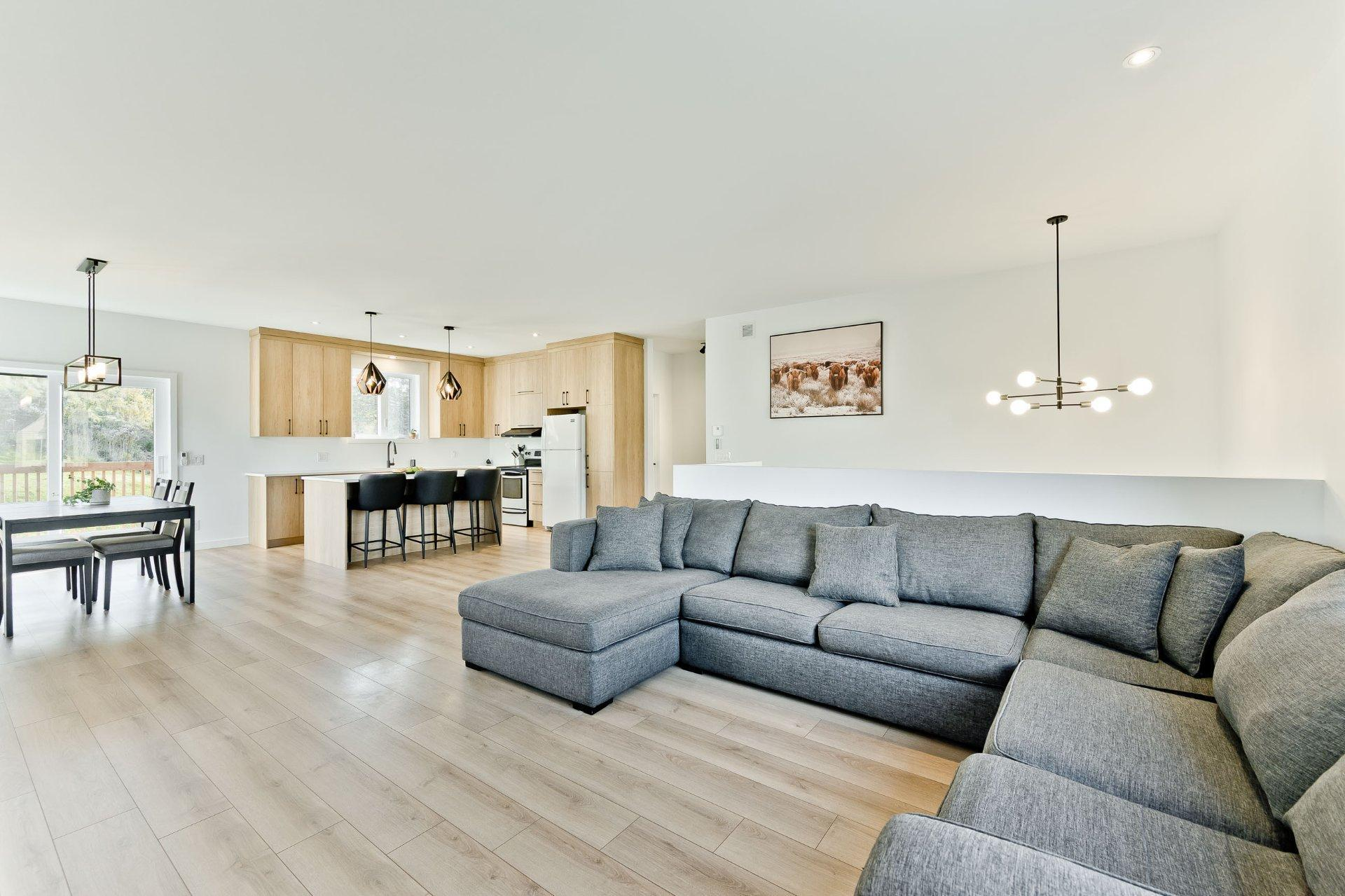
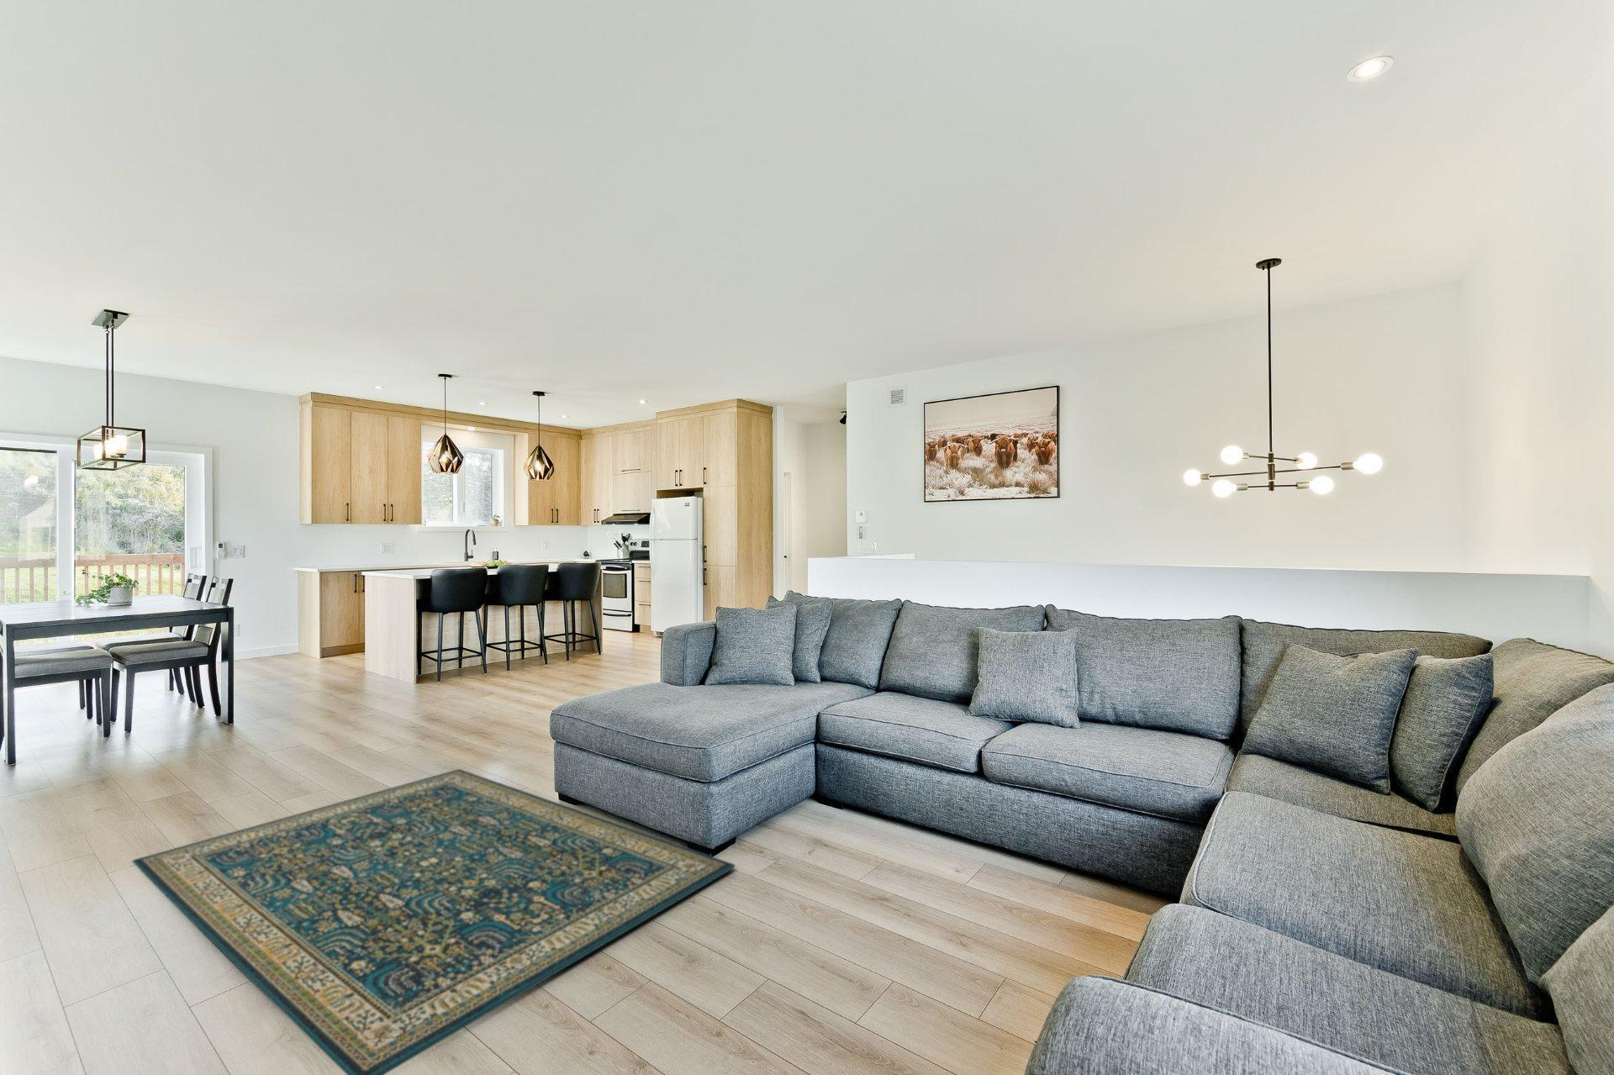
+ rug [131,768,737,1075]
